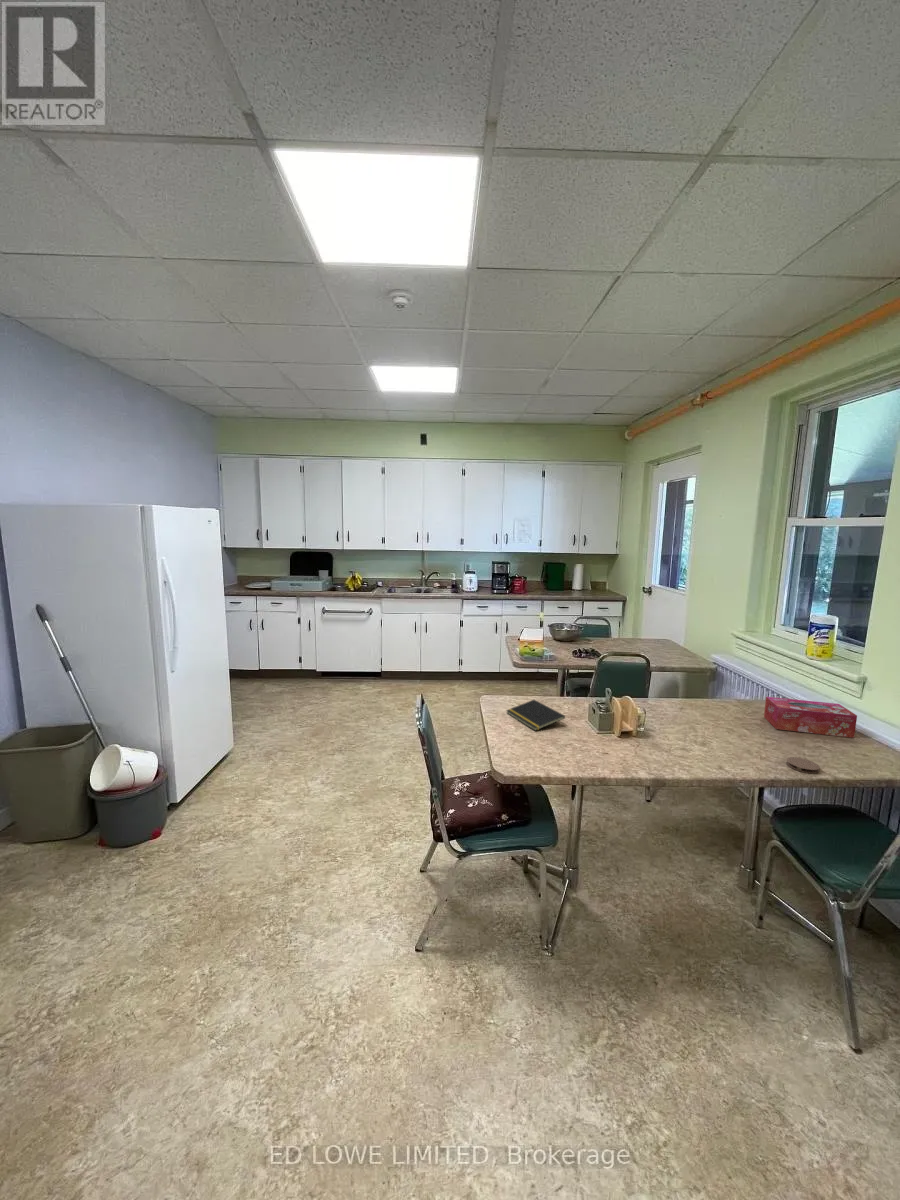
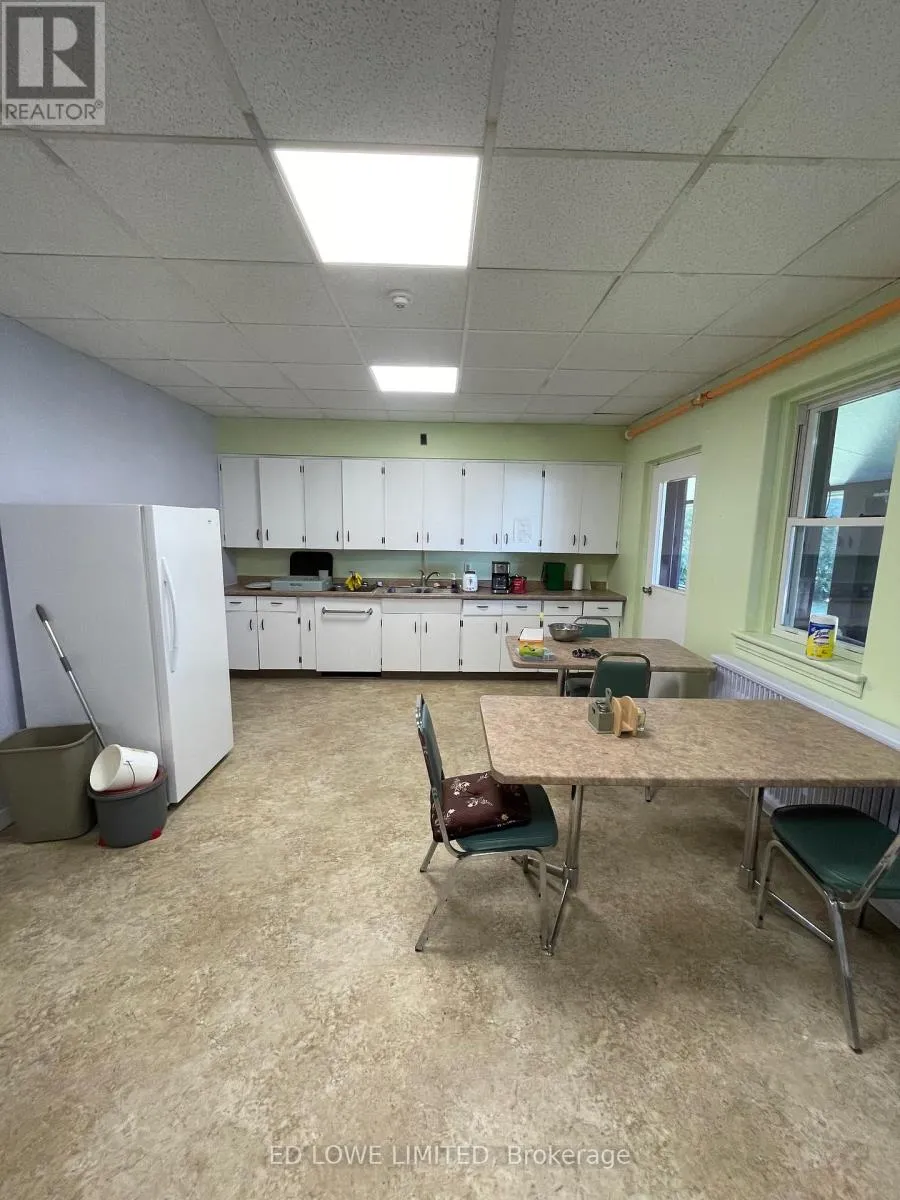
- coaster [785,756,821,774]
- tissue box [763,696,858,739]
- notepad [505,699,566,732]
